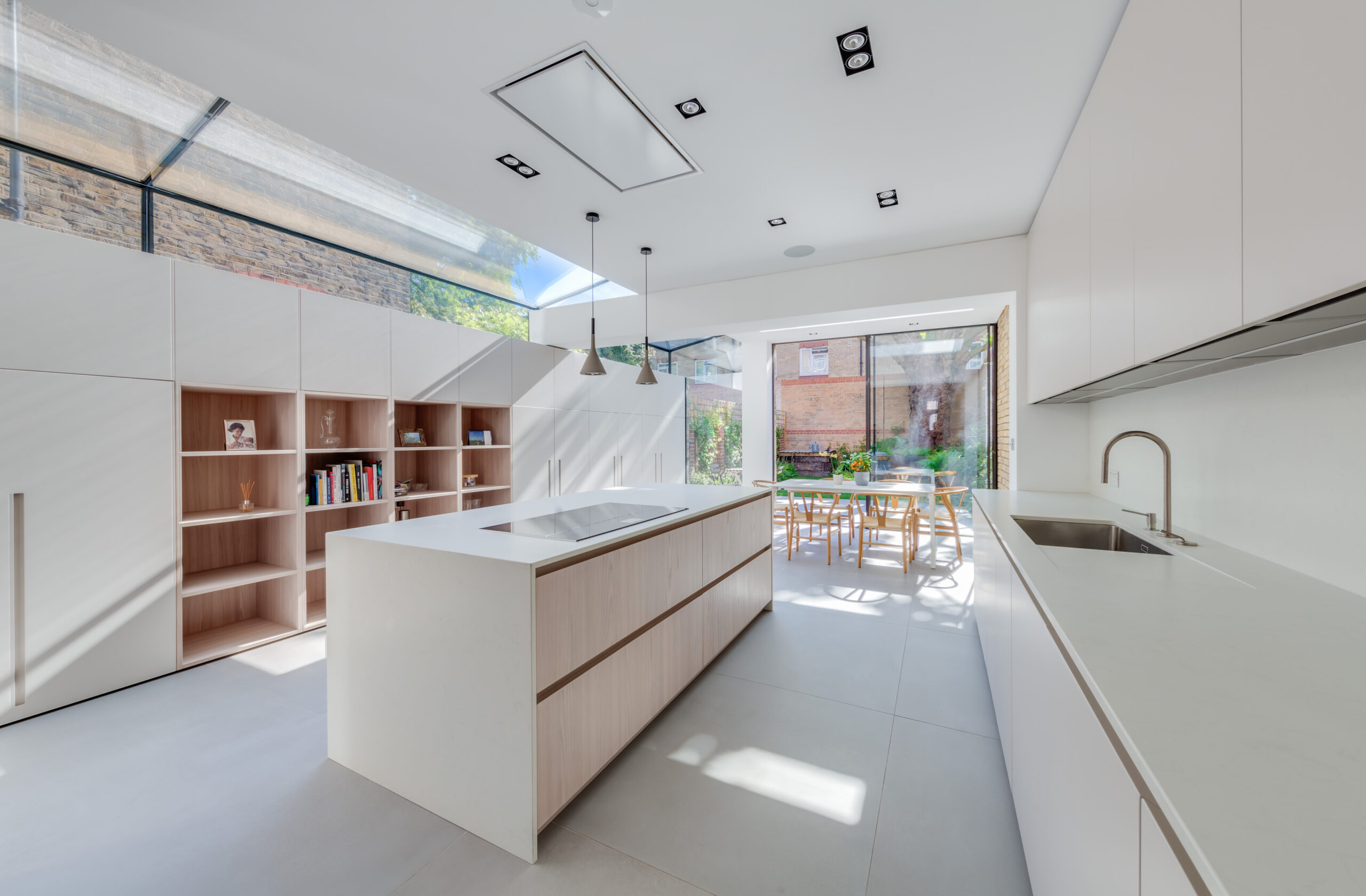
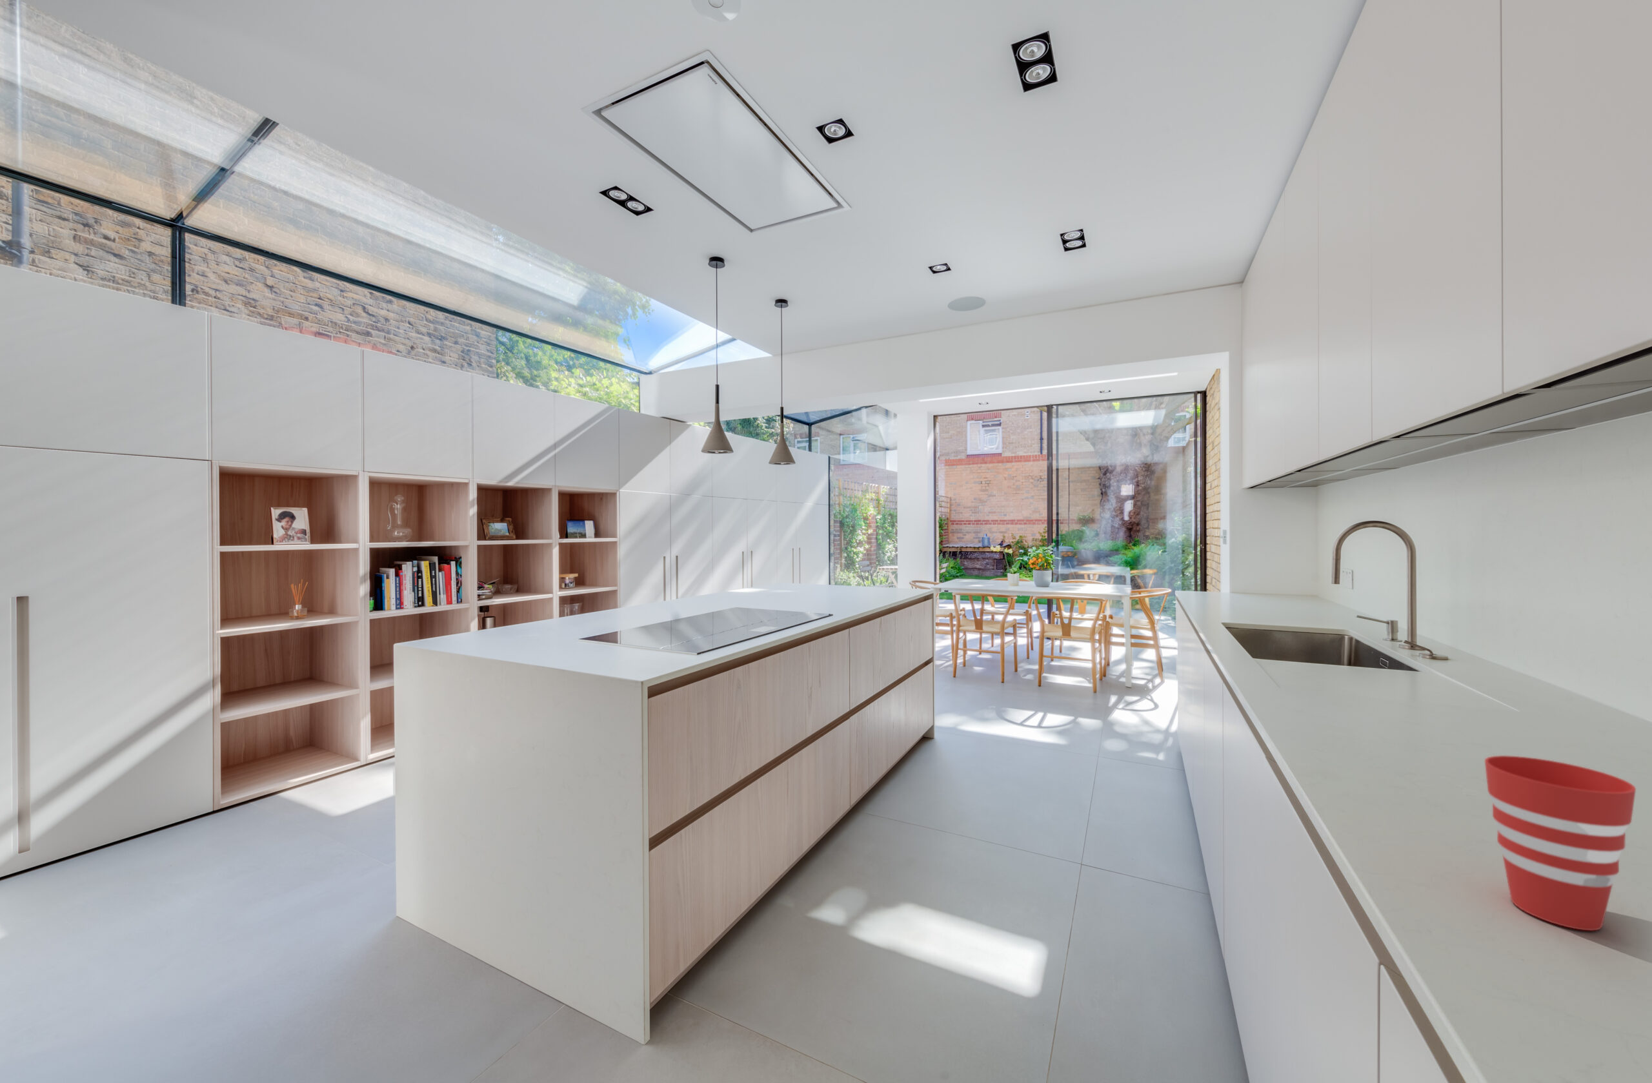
+ cup [1484,755,1636,932]
